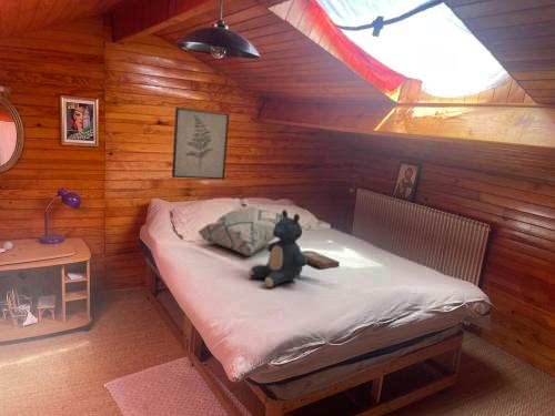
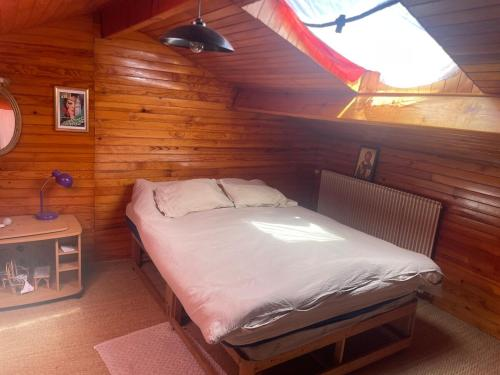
- decorative pillow [198,205,300,256]
- teddy bear [248,209,307,288]
- wall art [171,106,230,180]
- book [301,250,341,270]
